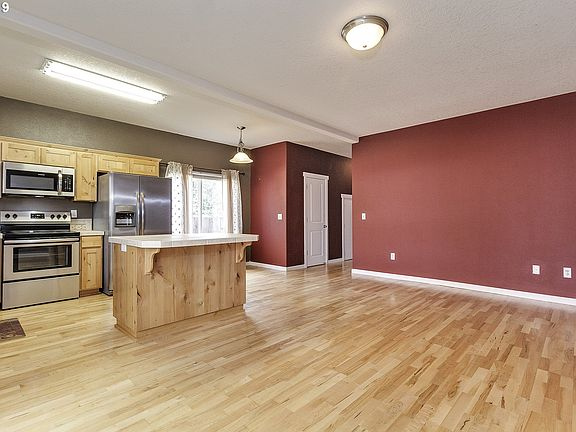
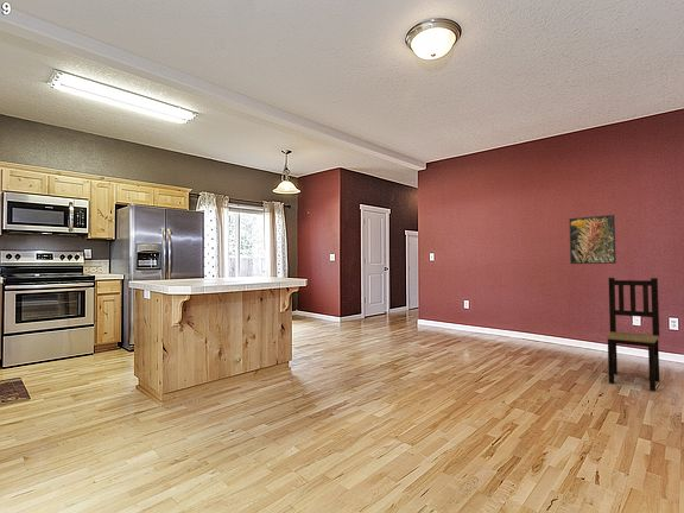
+ dining chair [606,277,660,392]
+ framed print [568,214,618,265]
